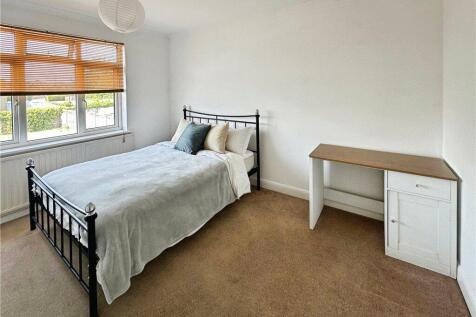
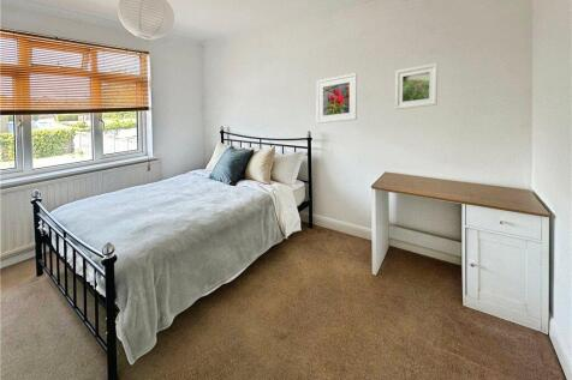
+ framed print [315,72,358,125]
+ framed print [394,62,439,110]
